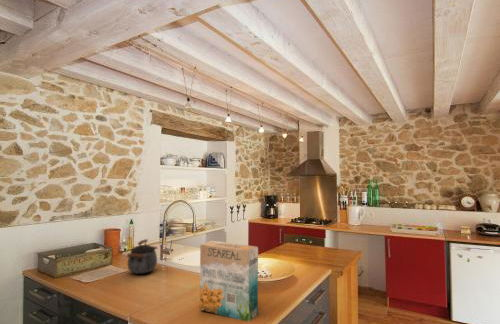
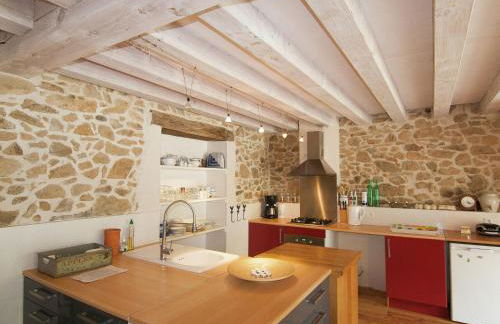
- kettle [126,238,158,275]
- cereal box [199,240,259,323]
